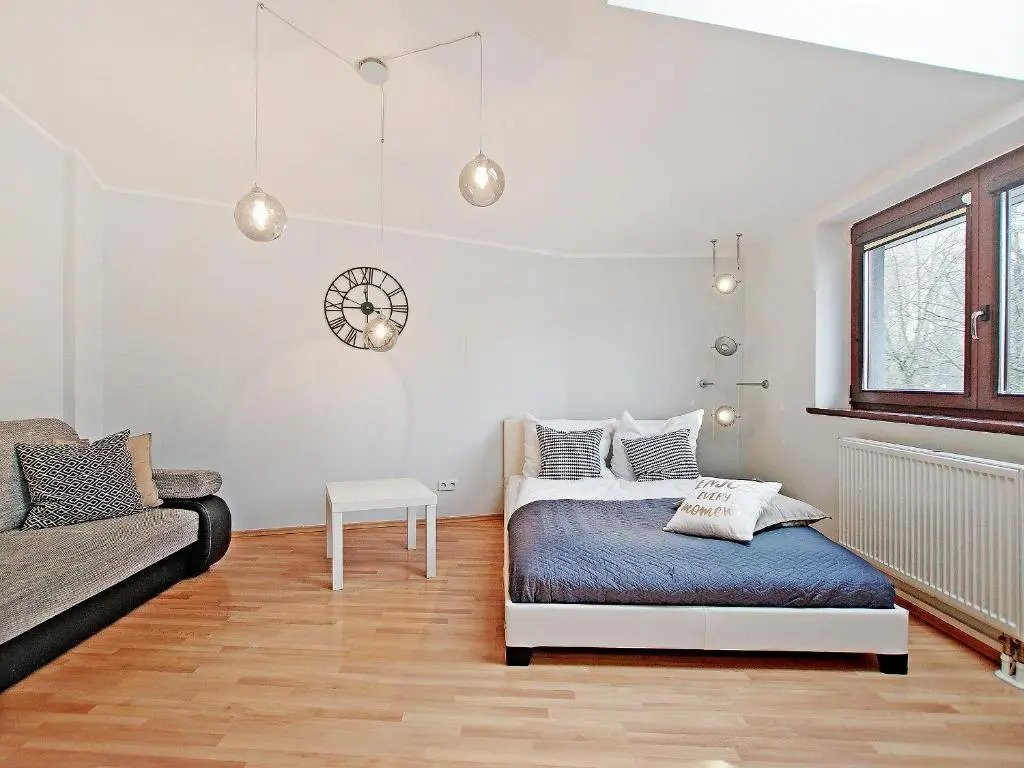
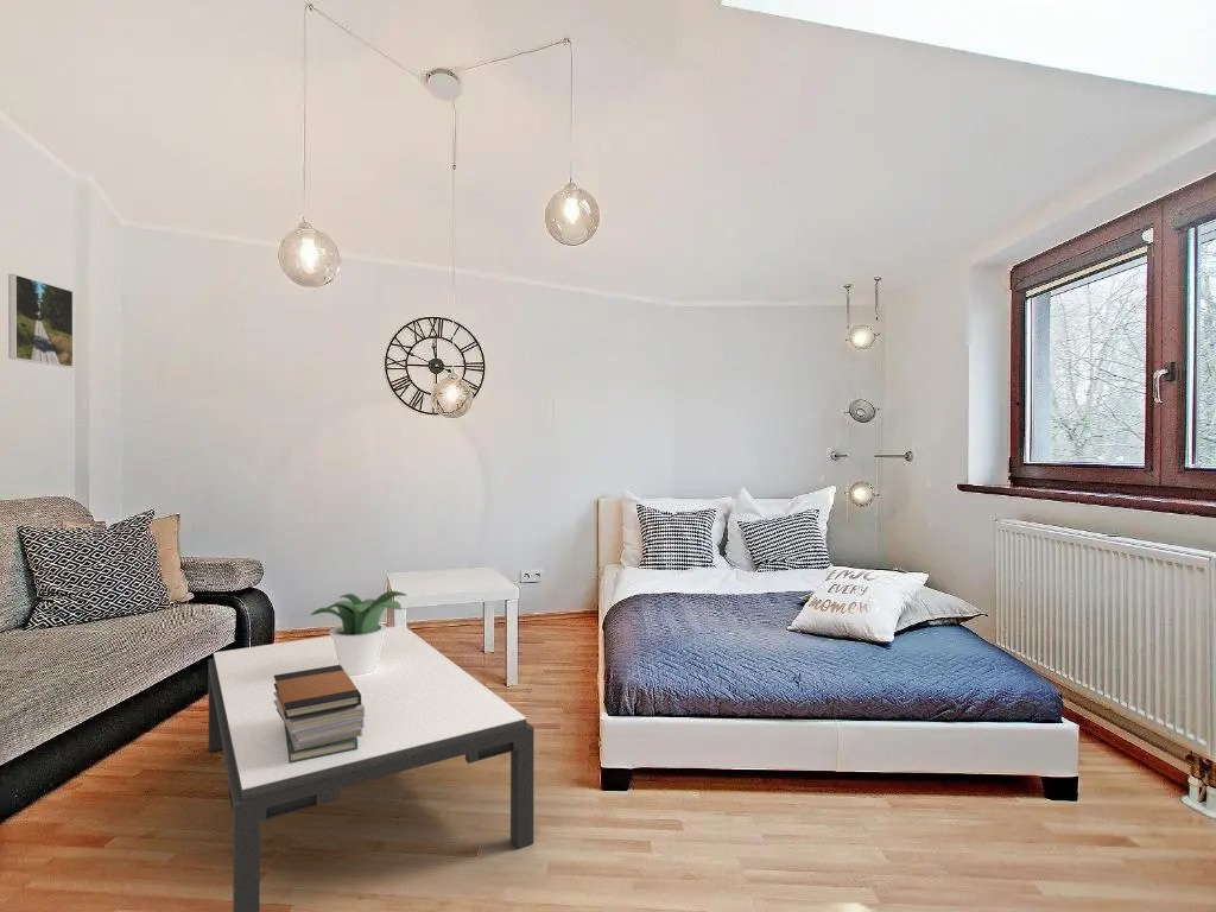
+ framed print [7,273,75,368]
+ book stack [273,665,365,764]
+ coffee table [208,625,536,912]
+ potted plant [310,589,408,676]
